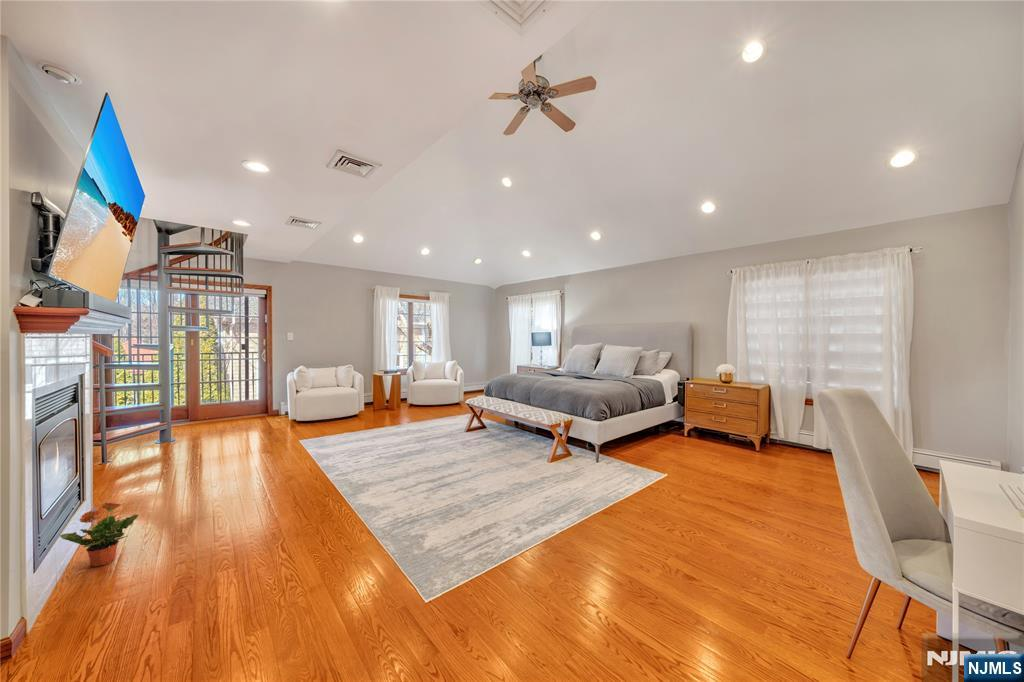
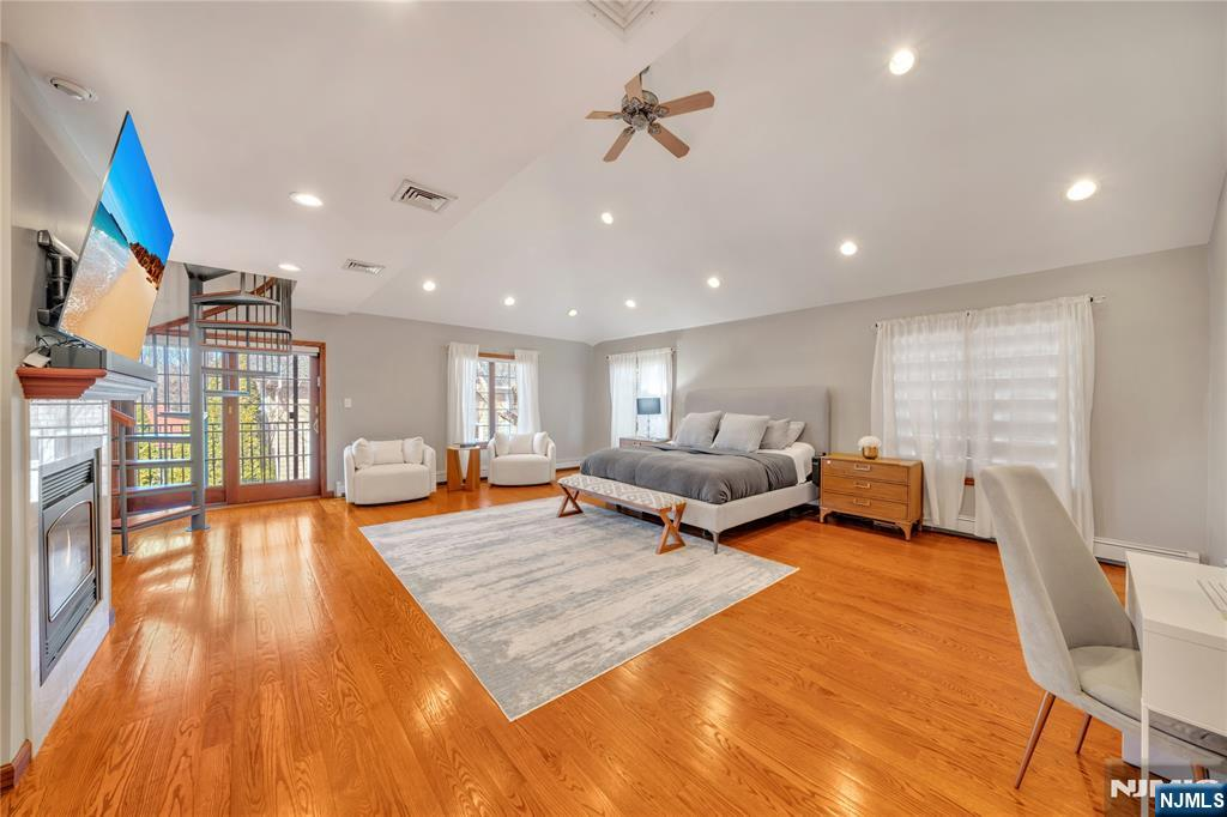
- potted plant [59,501,139,567]
